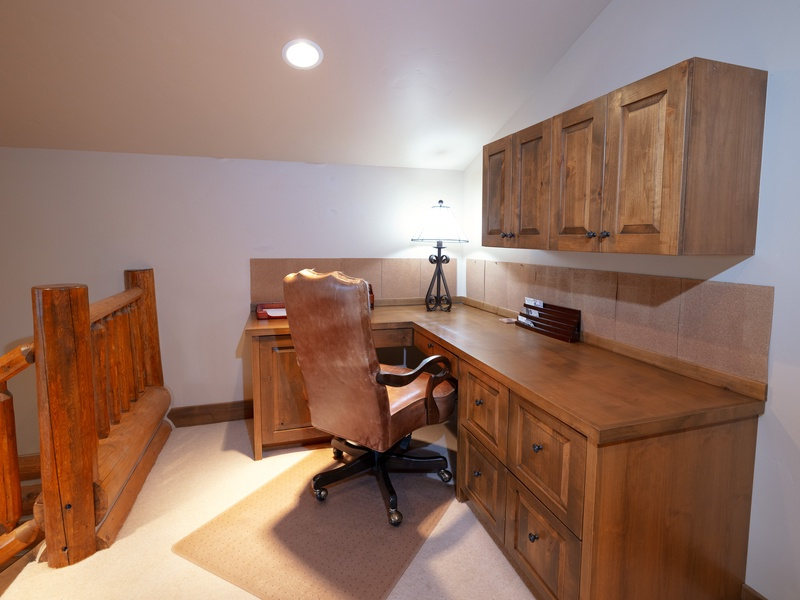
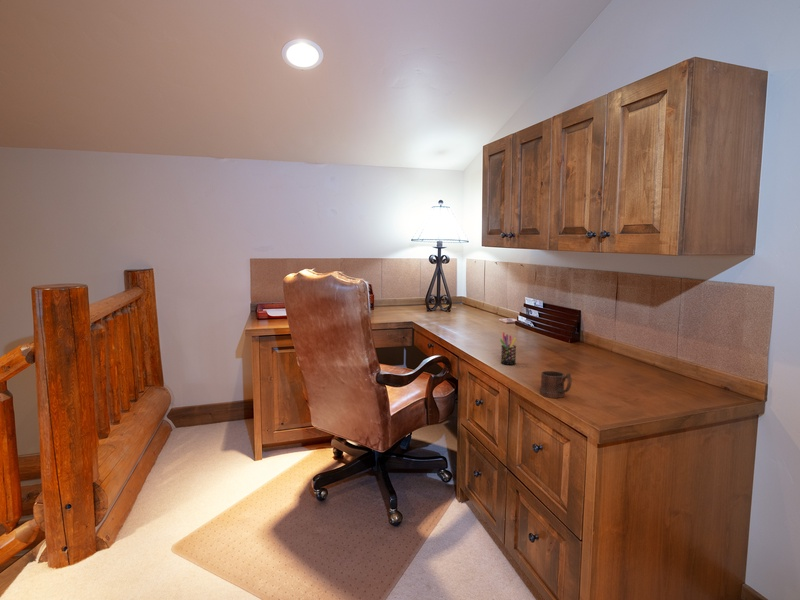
+ mug [539,370,573,399]
+ pen holder [499,332,517,366]
